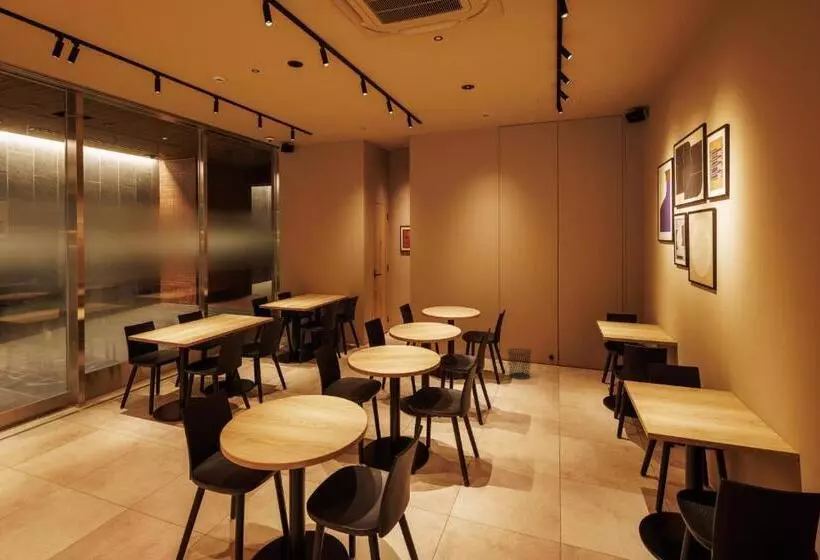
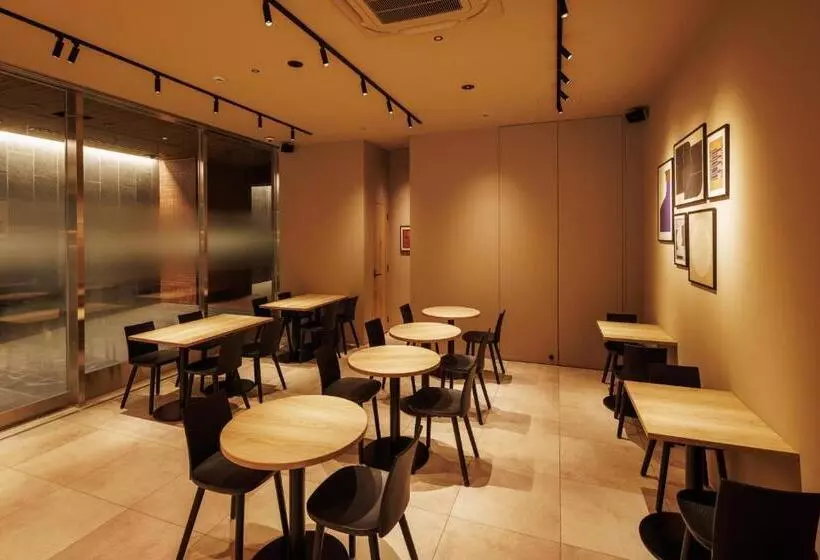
- waste bin [506,347,533,380]
